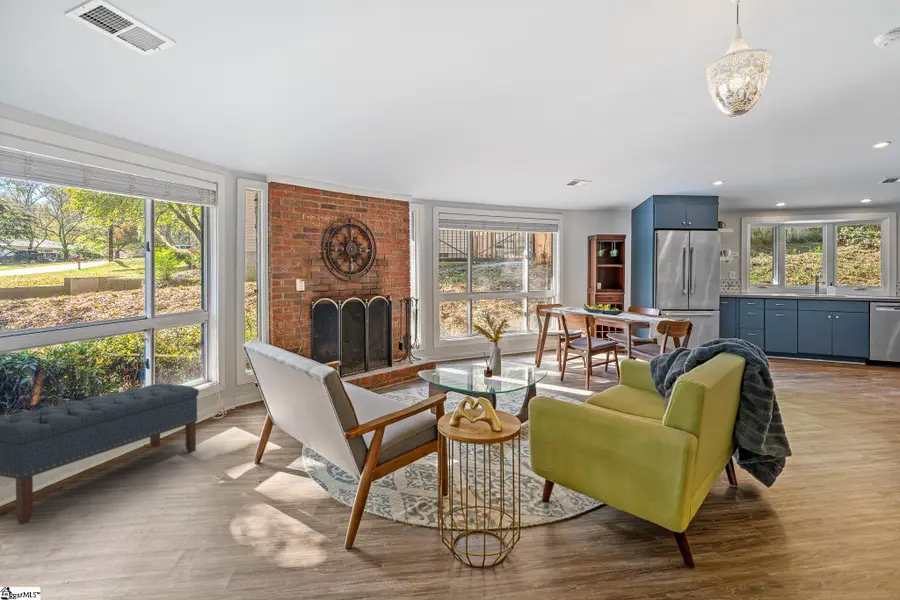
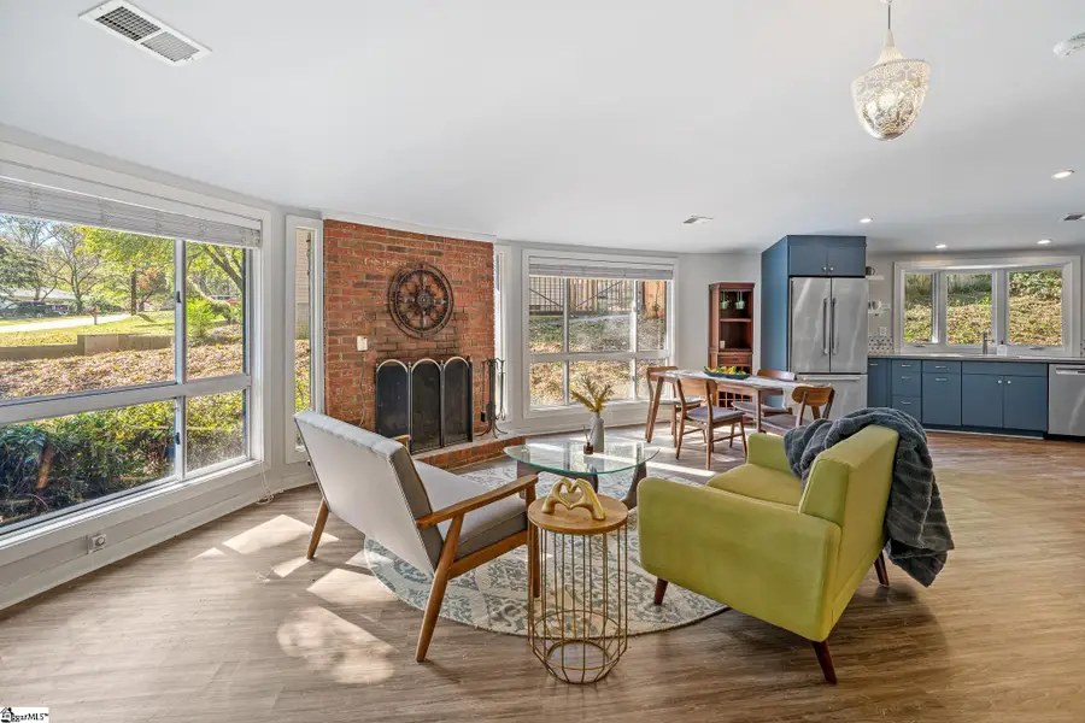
- bench [0,383,200,526]
